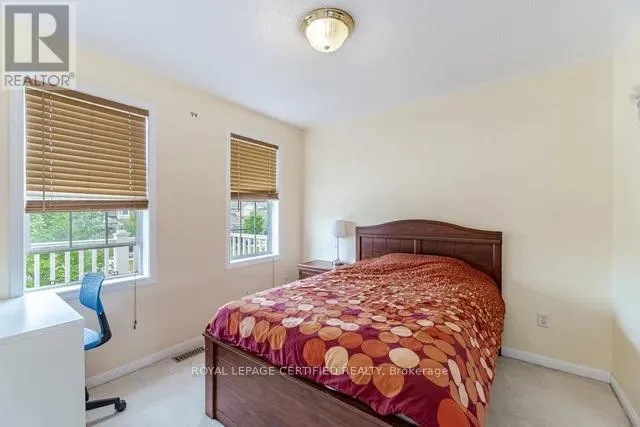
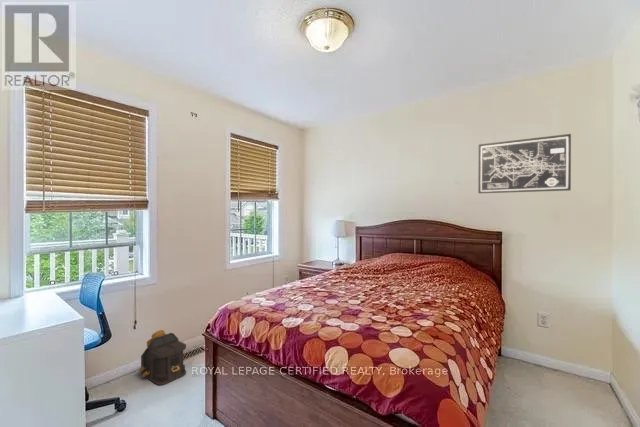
+ wall art [477,133,572,194]
+ backpack [138,329,187,386]
